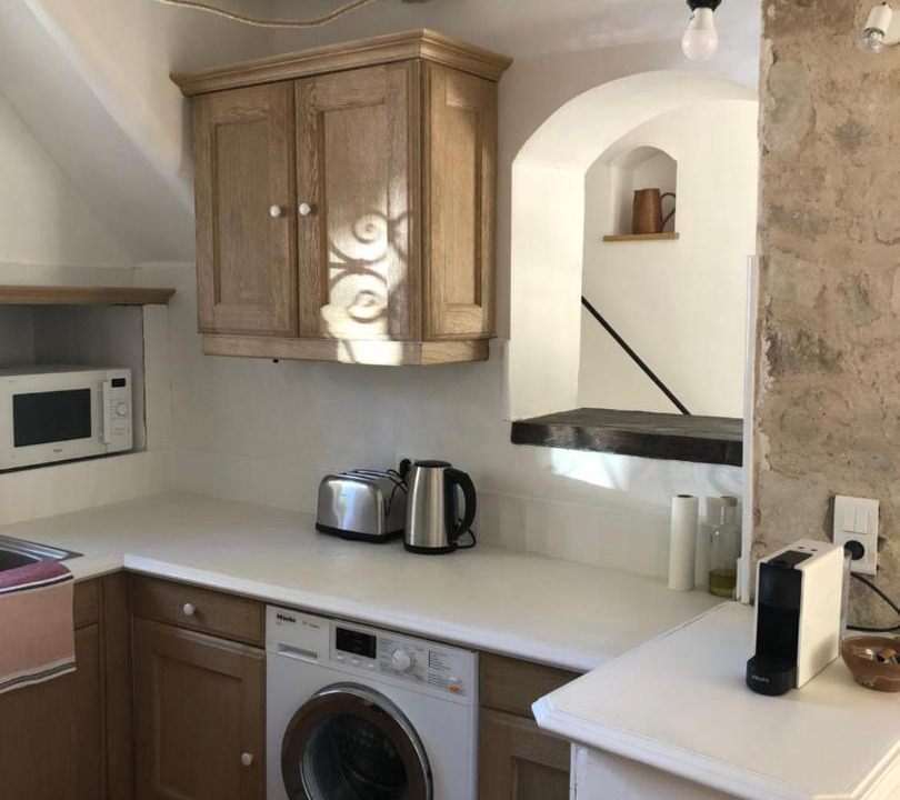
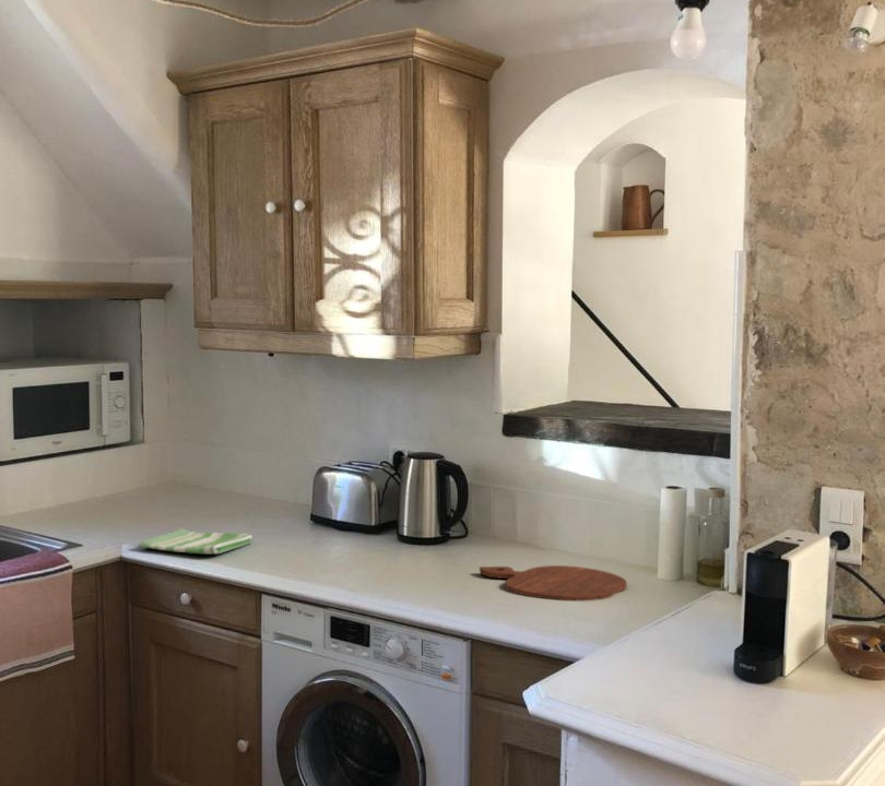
+ dish towel [138,527,253,555]
+ cutting board [479,564,628,602]
